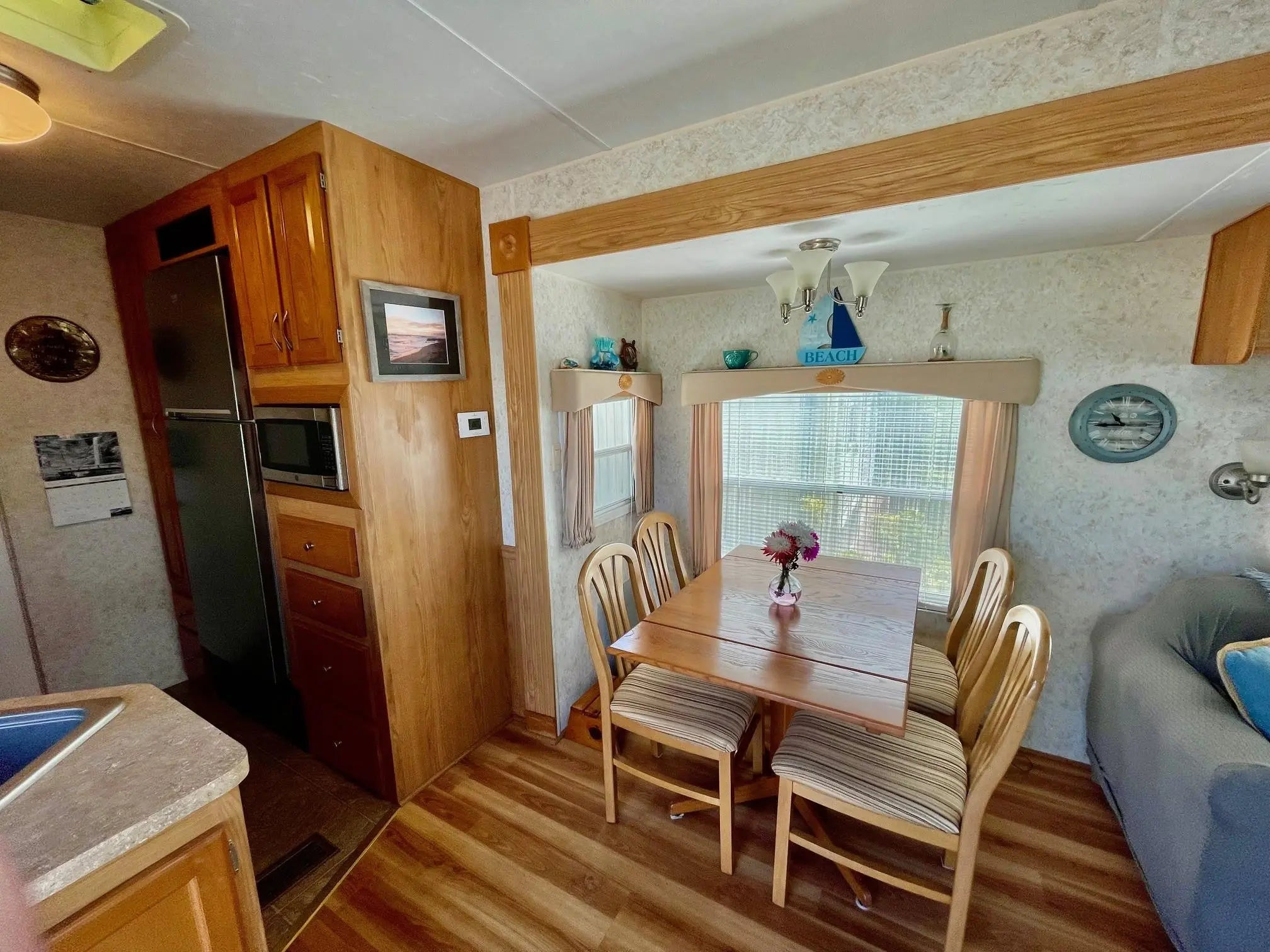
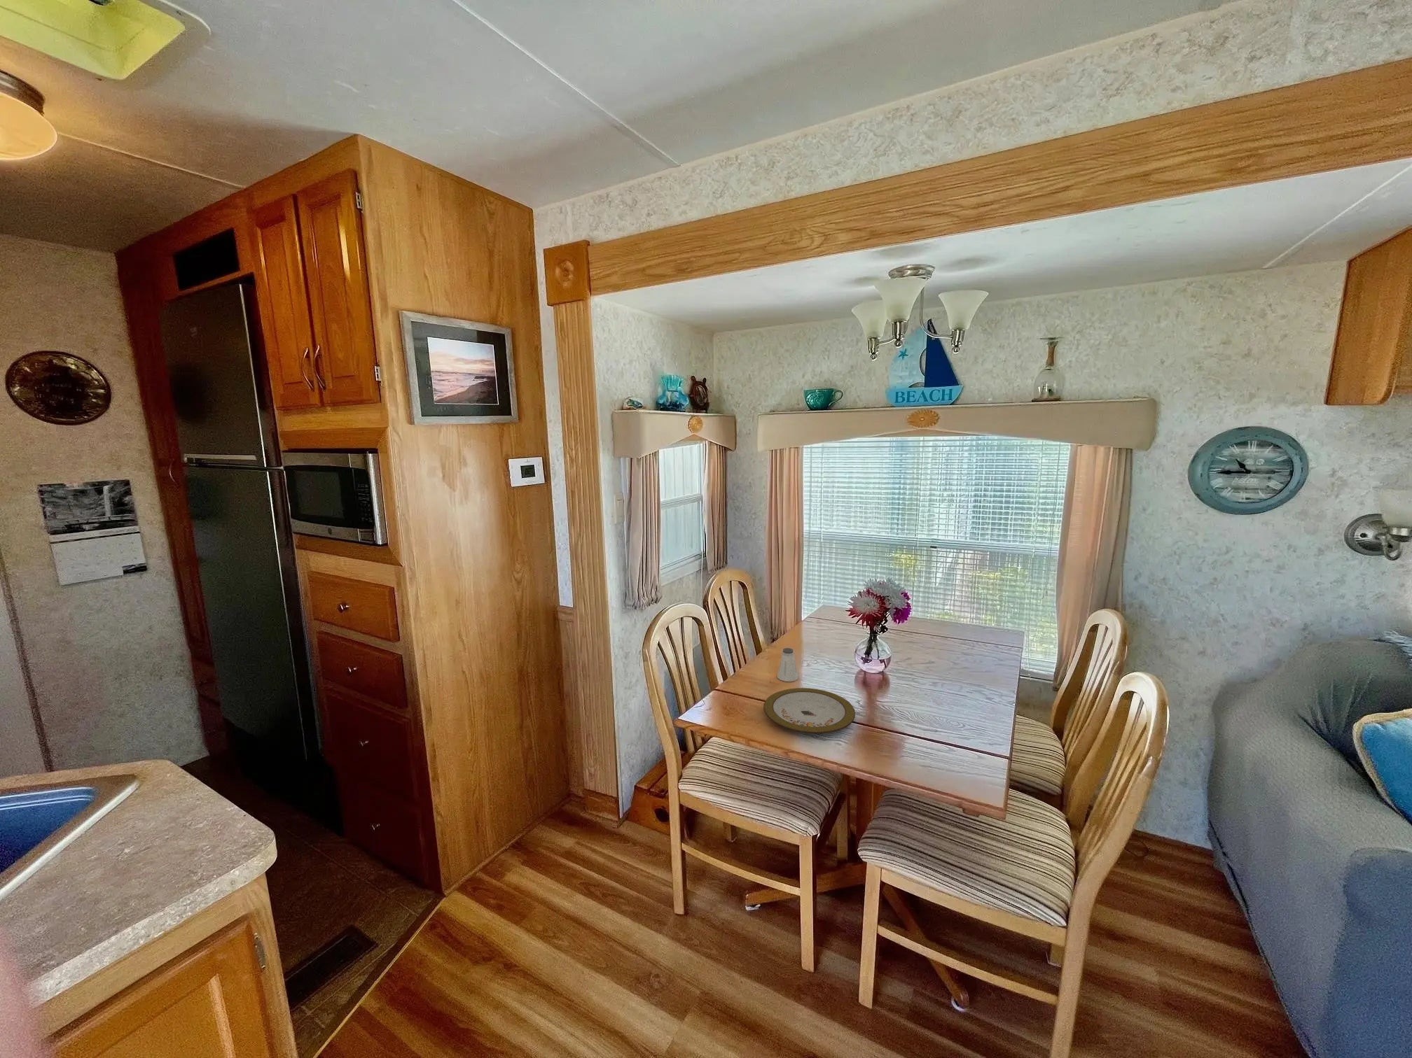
+ plate [763,687,856,733]
+ saltshaker [777,647,798,682]
